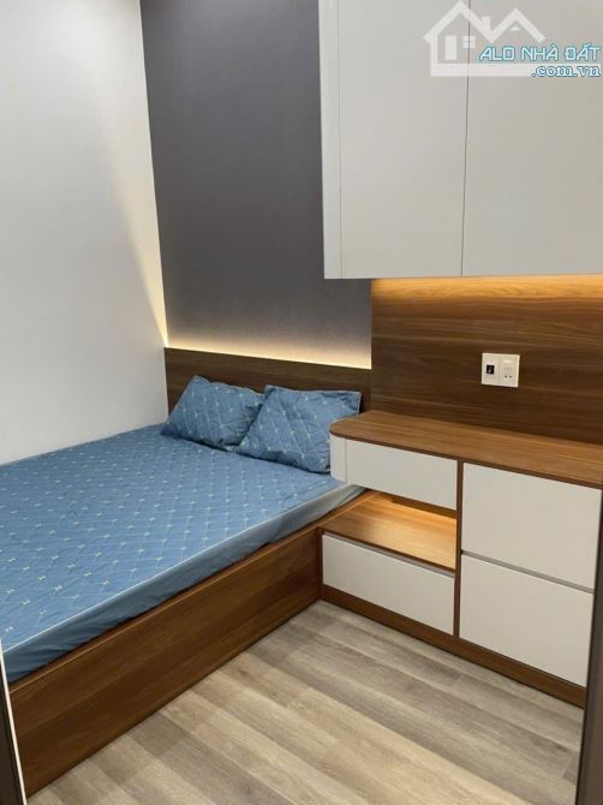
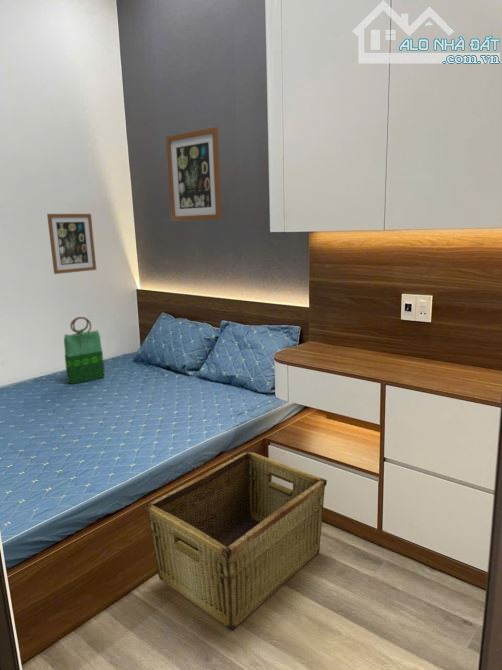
+ tote bag [63,316,106,385]
+ wall art [165,126,222,222]
+ wall art [46,213,97,275]
+ hamper [144,450,328,631]
